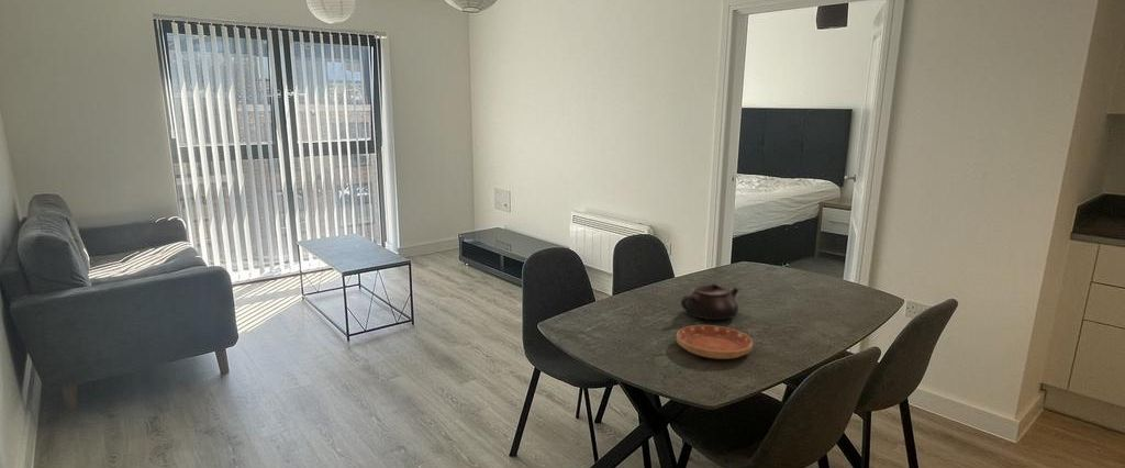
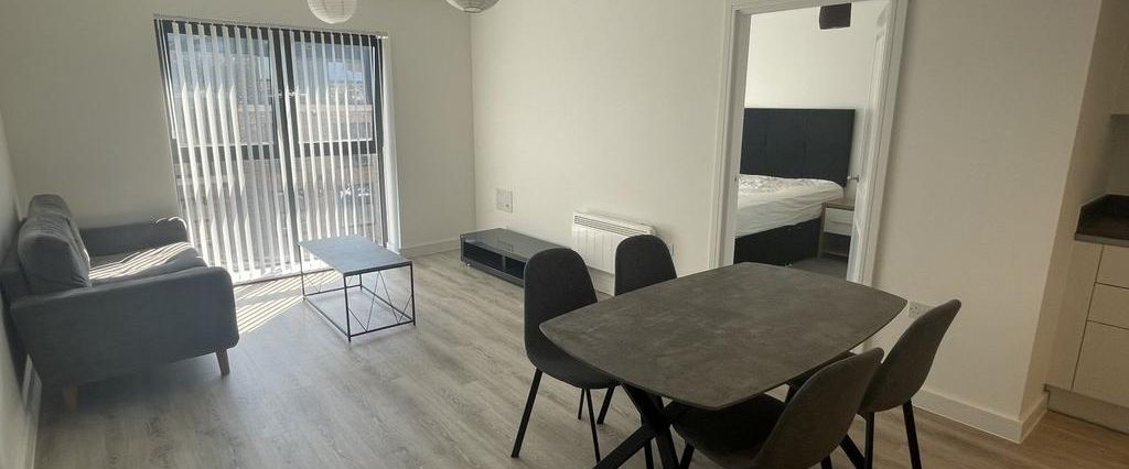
- teapot [680,282,739,321]
- saucer [676,324,754,360]
